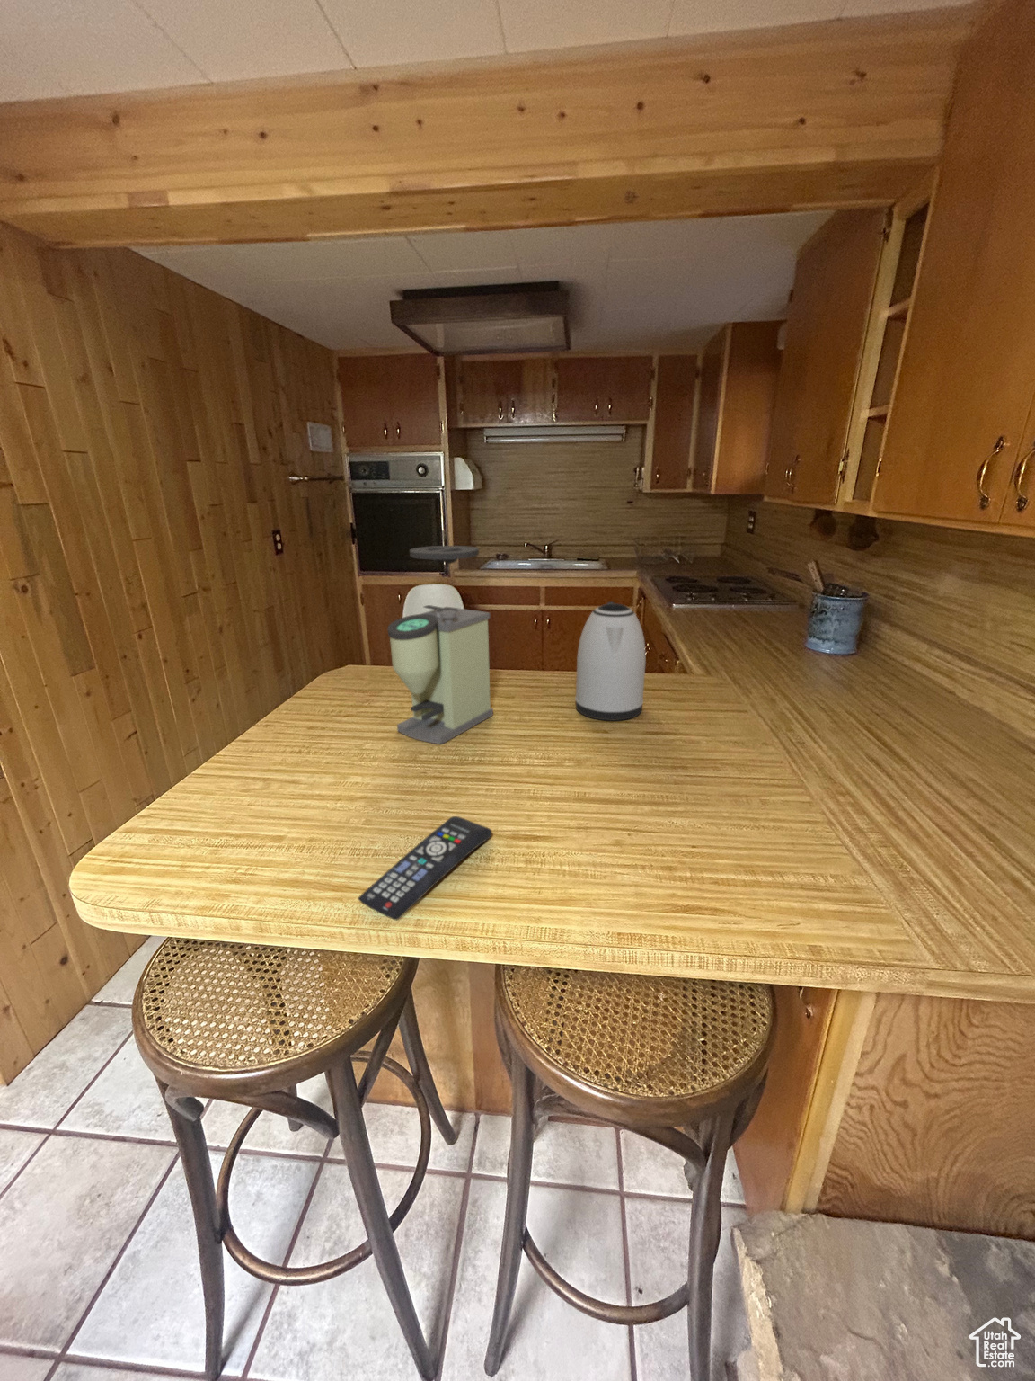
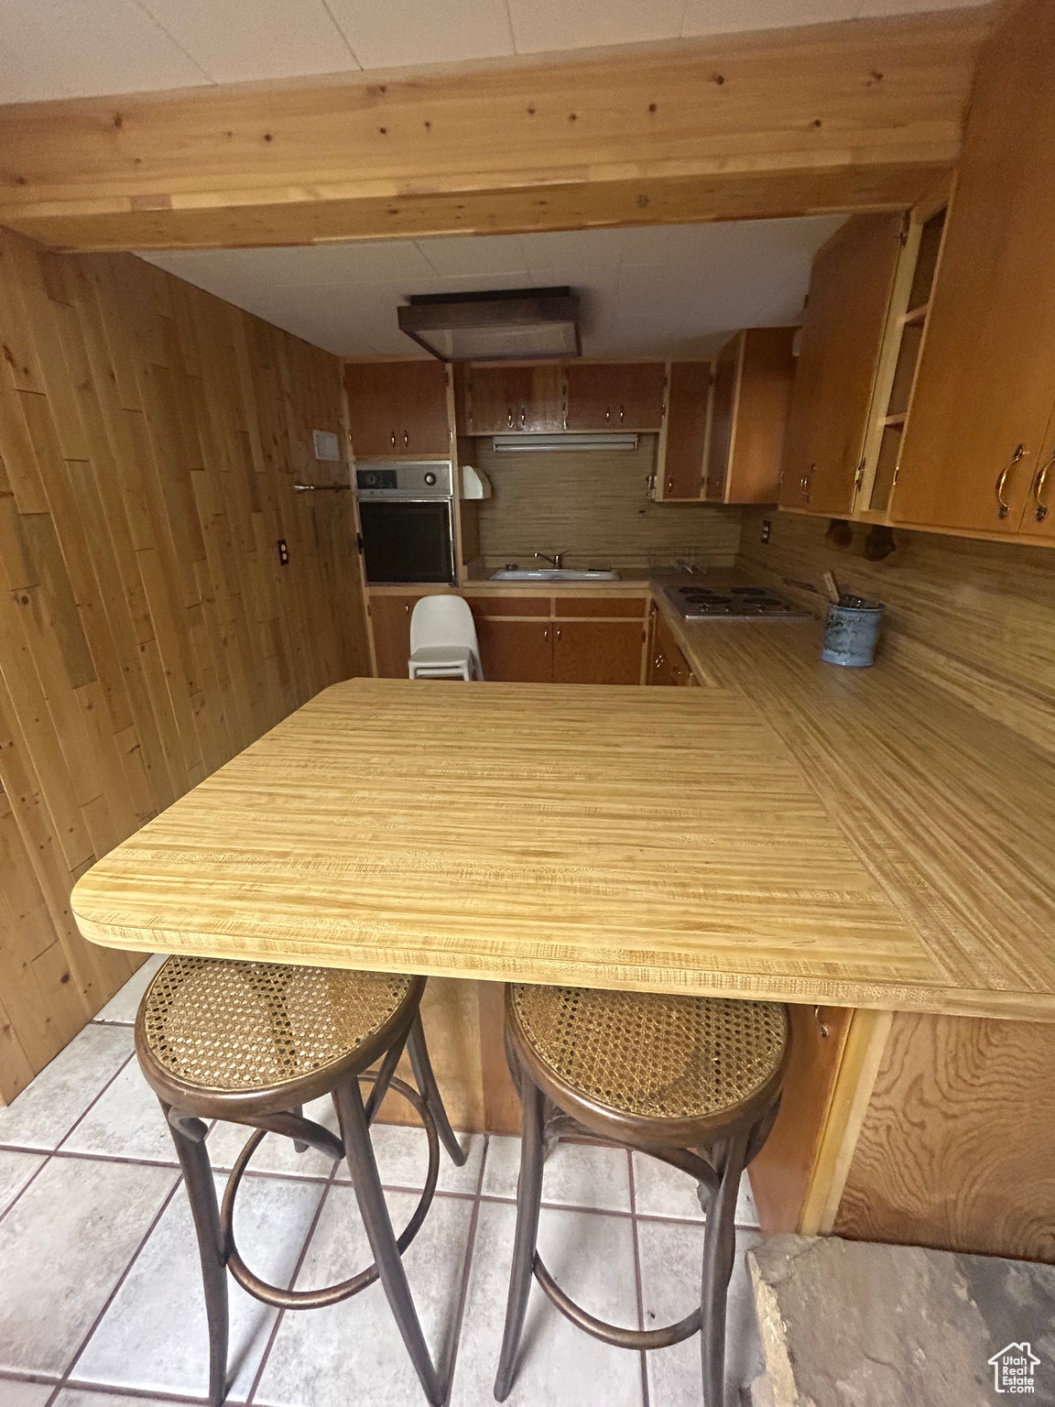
- remote control [357,816,494,921]
- kettle [574,600,647,722]
- coffee grinder [387,545,495,745]
